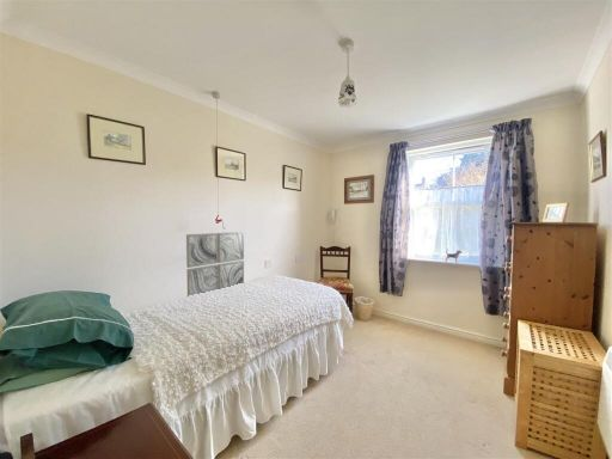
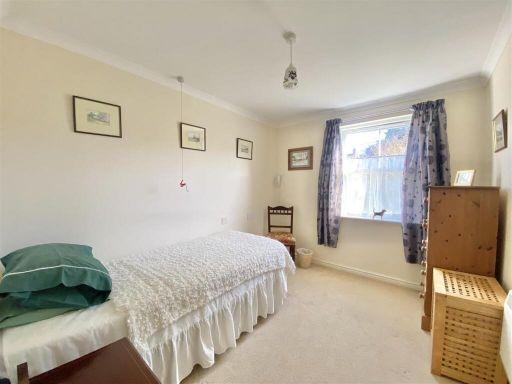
- wall art [185,231,245,298]
